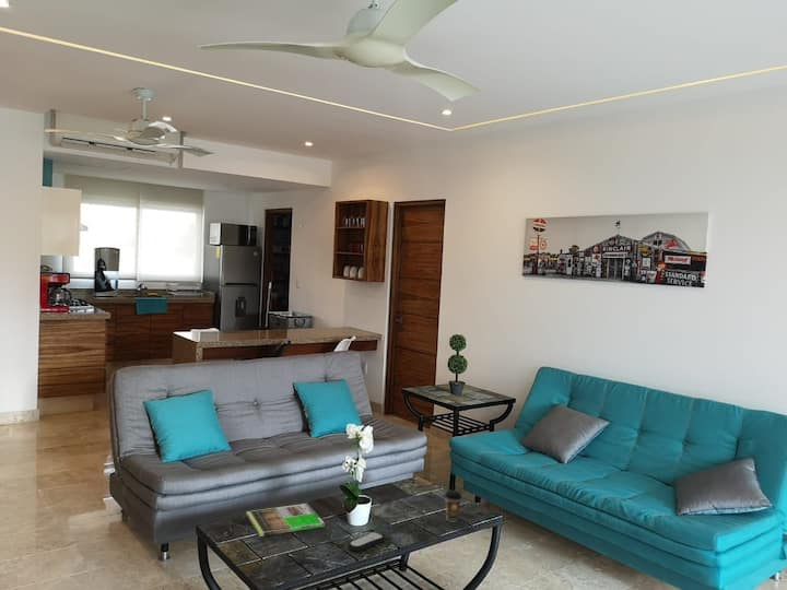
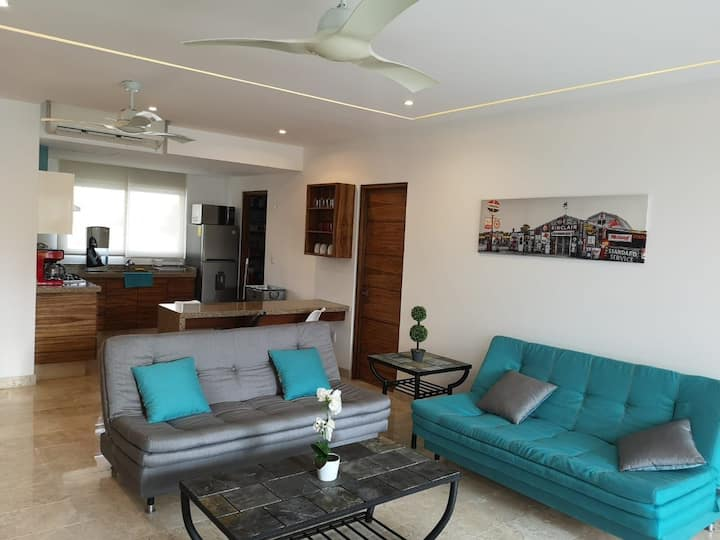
- remote control [346,531,386,552]
- coffee cup [444,489,463,522]
- magazine [245,503,326,538]
